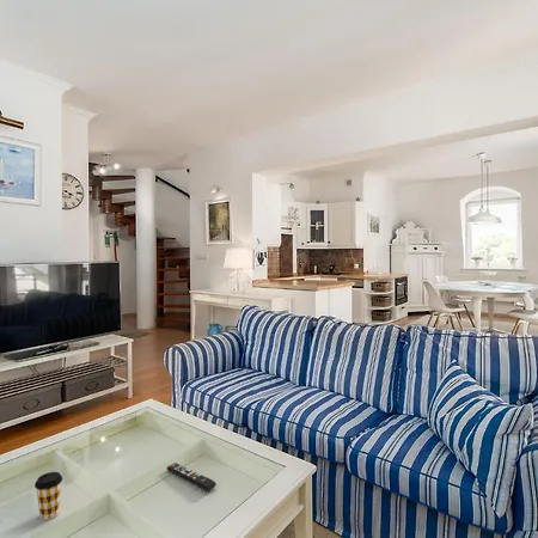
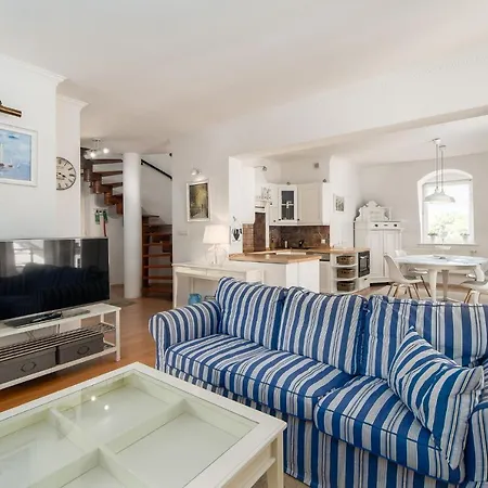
- coffee cup [33,471,63,521]
- remote control [166,461,218,493]
